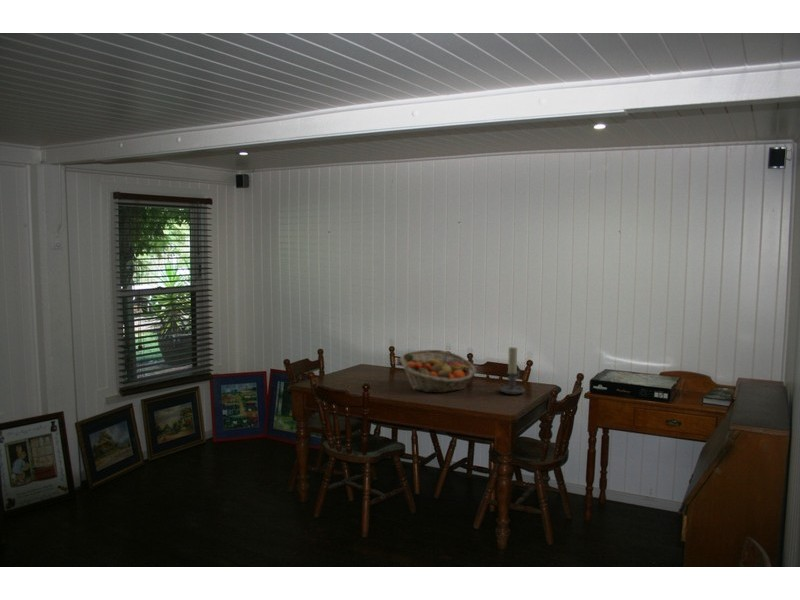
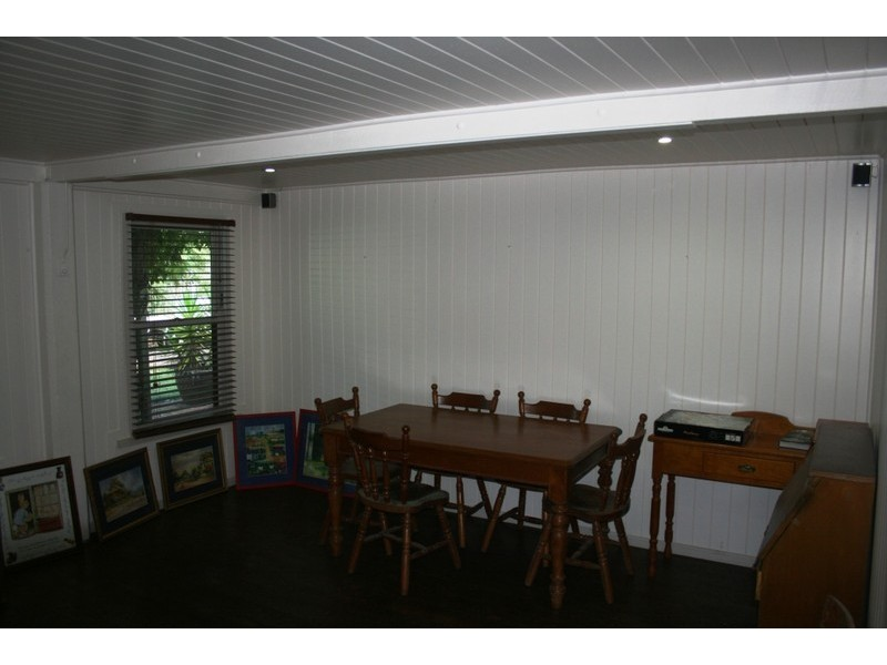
- candle holder [499,346,526,396]
- fruit basket [399,349,477,394]
